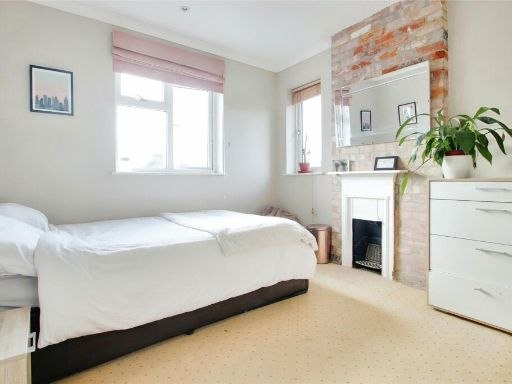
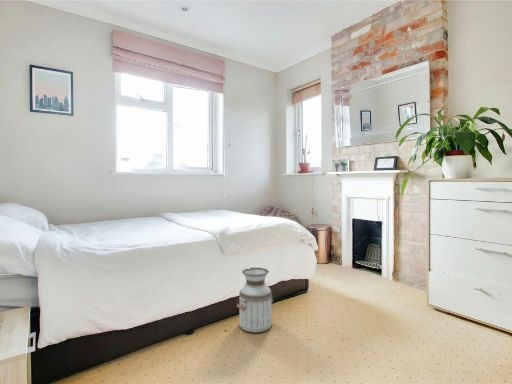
+ planter [235,267,274,334]
